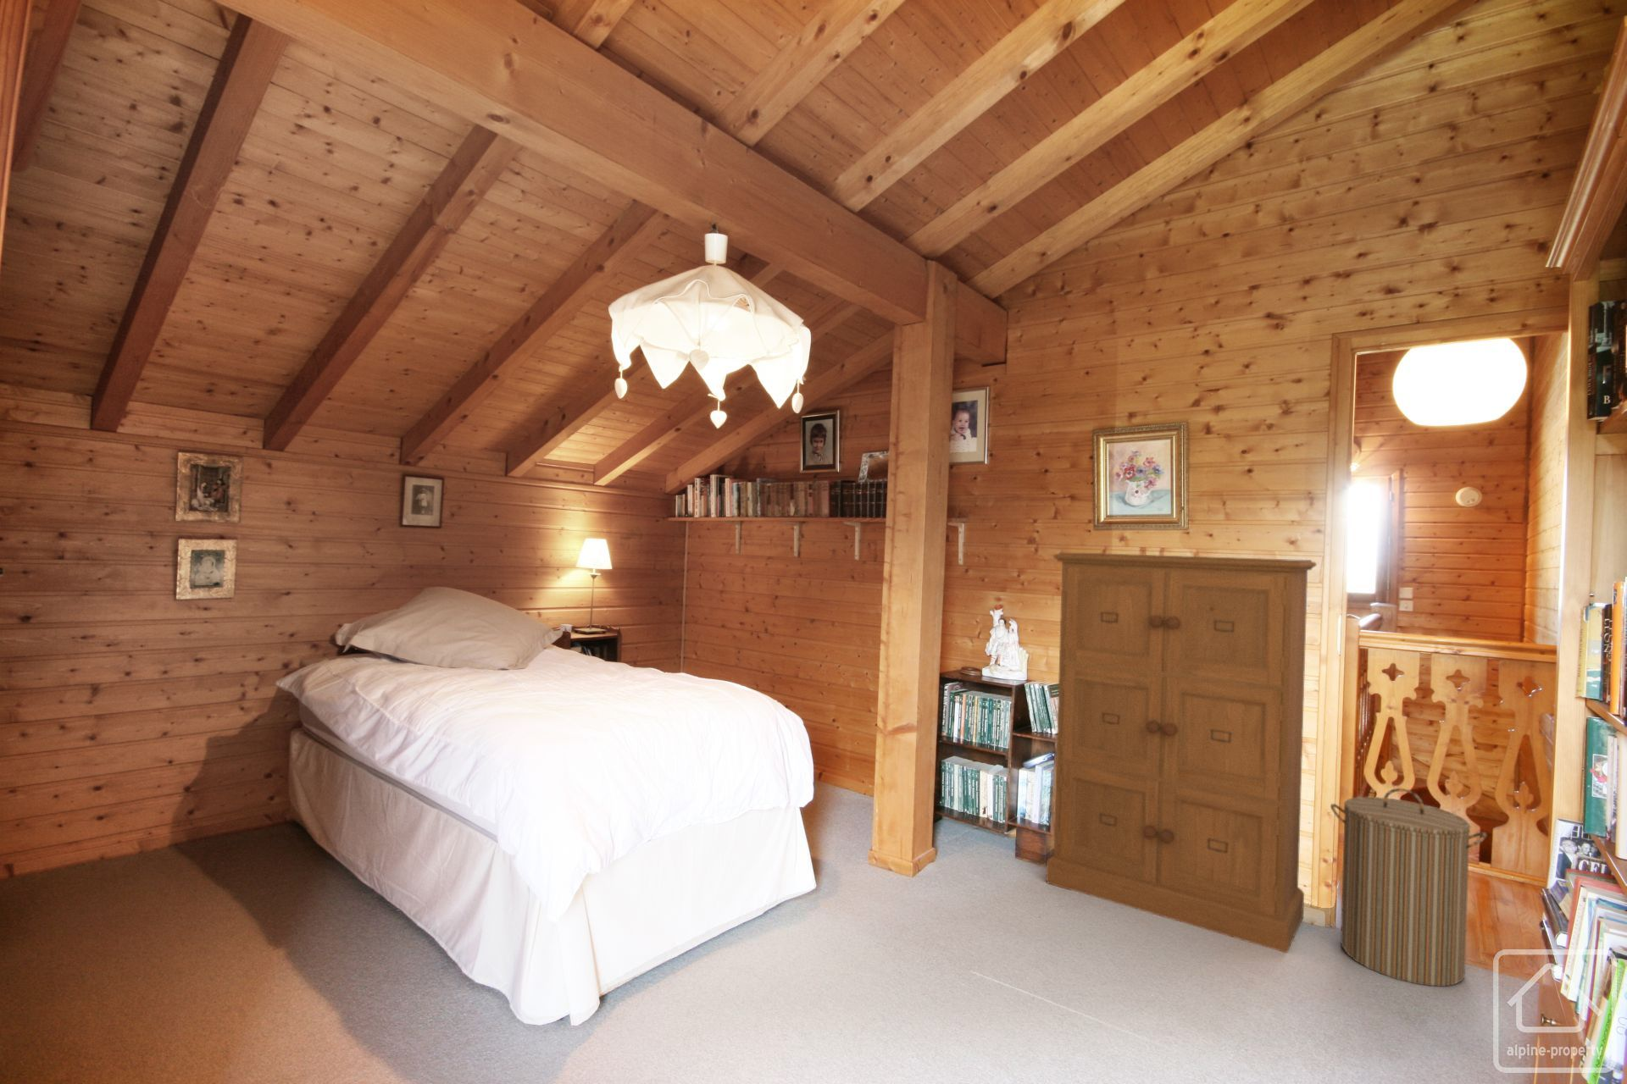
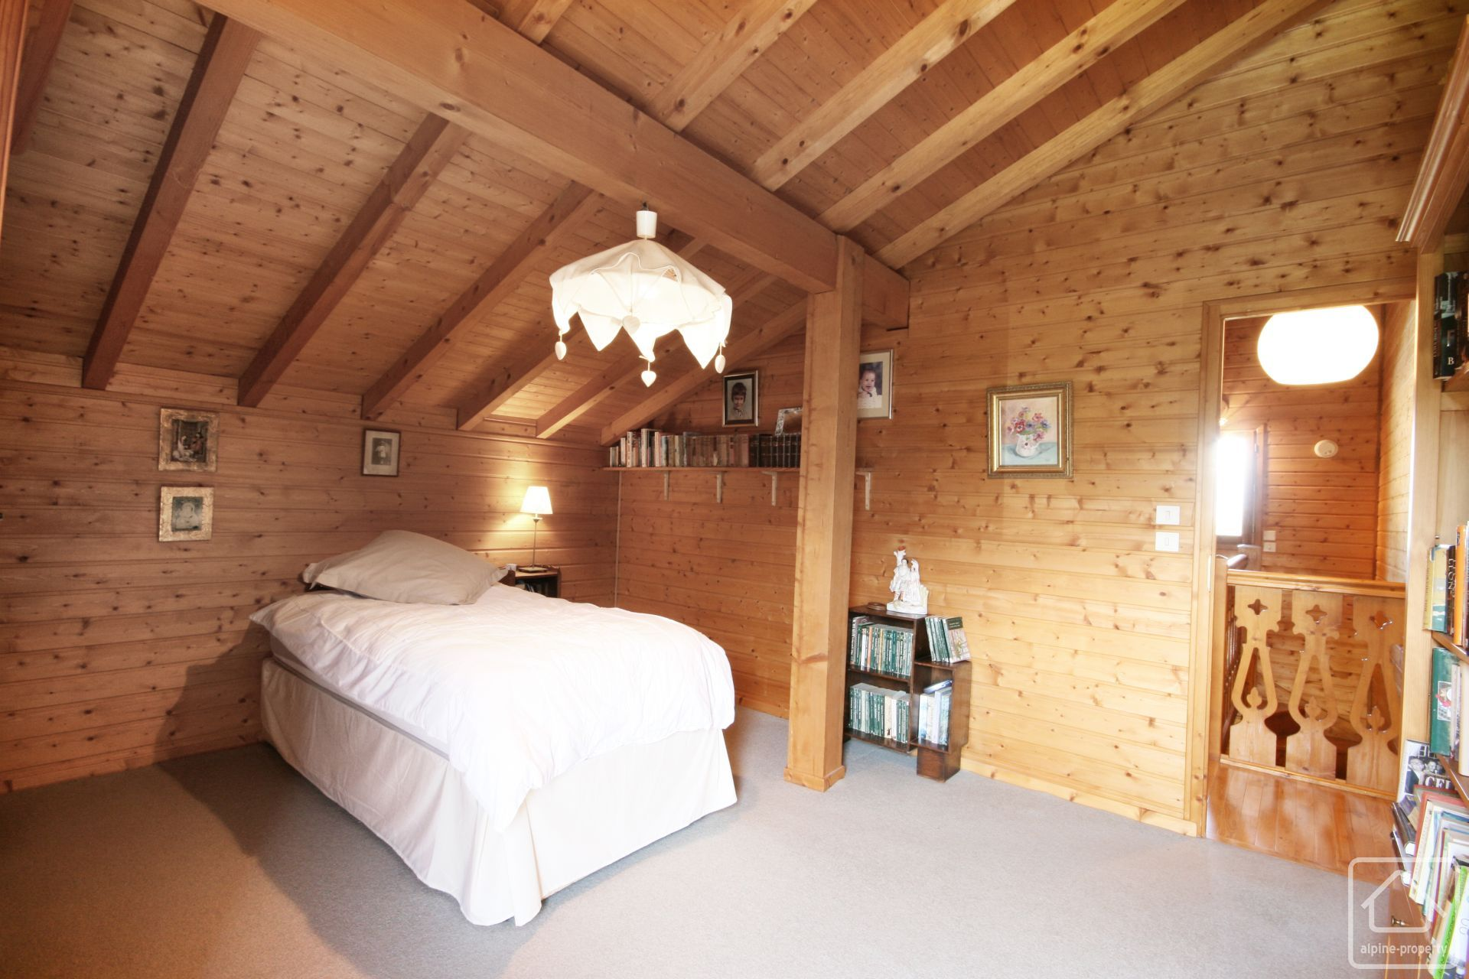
- cabinet [1046,552,1318,953]
- laundry hamper [1329,788,1488,987]
